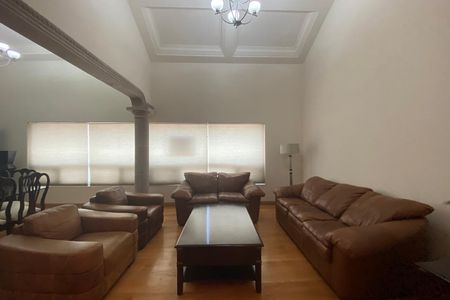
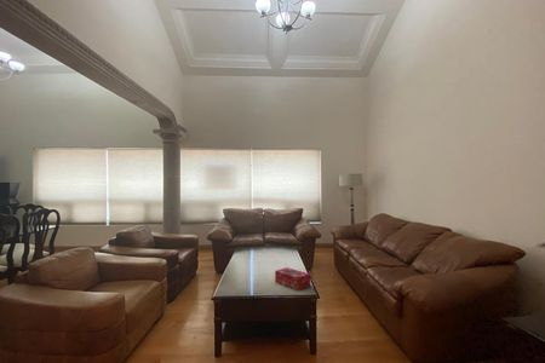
+ tissue box [274,266,311,290]
